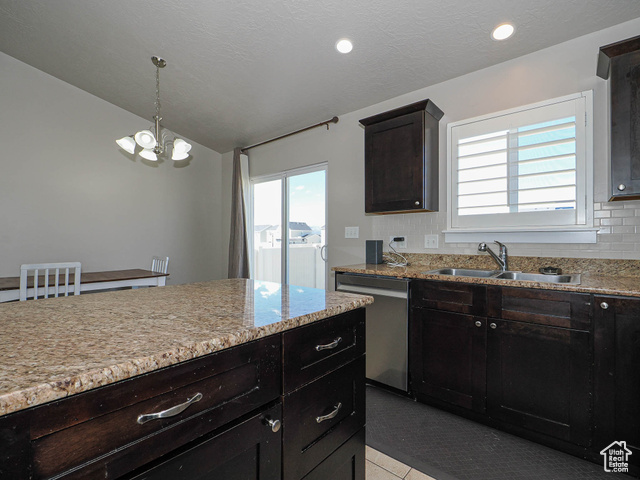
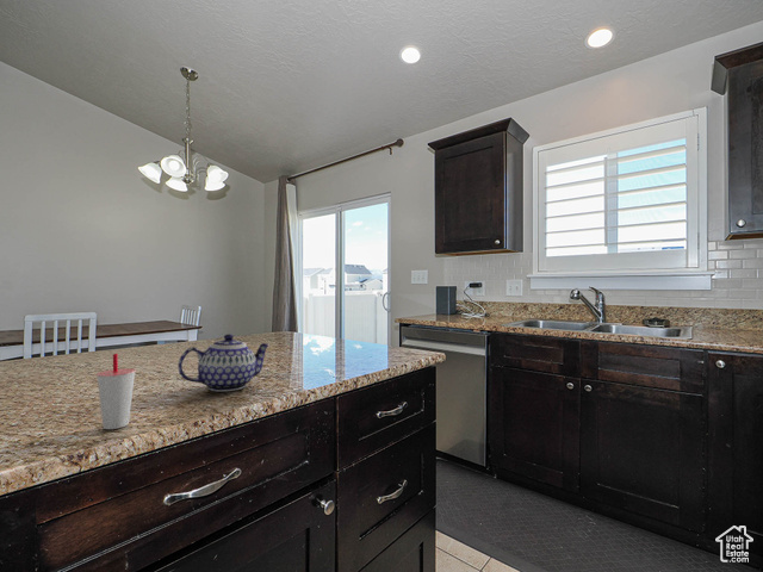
+ cup [95,353,137,430]
+ teapot [178,332,271,392]
